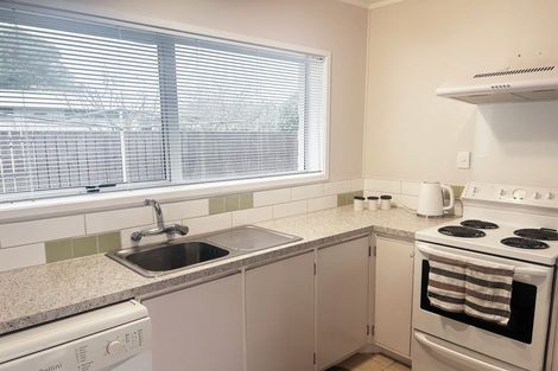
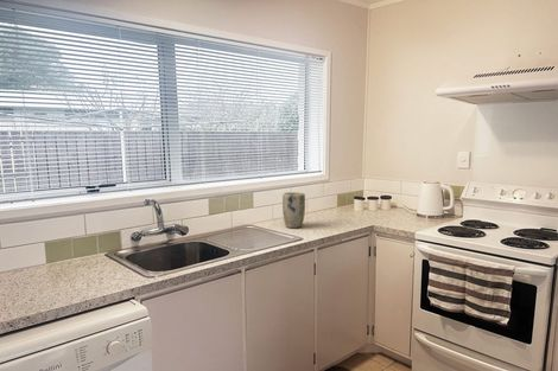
+ plant pot [281,191,306,229]
